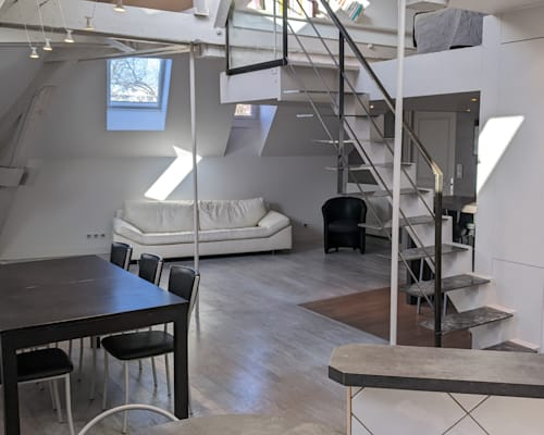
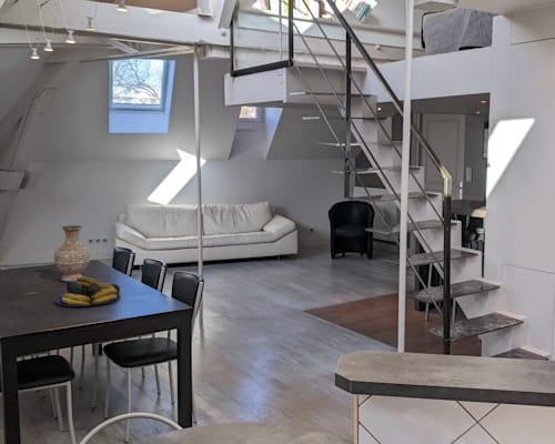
+ fruit bowl [54,275,121,307]
+ vase [53,224,91,283]
